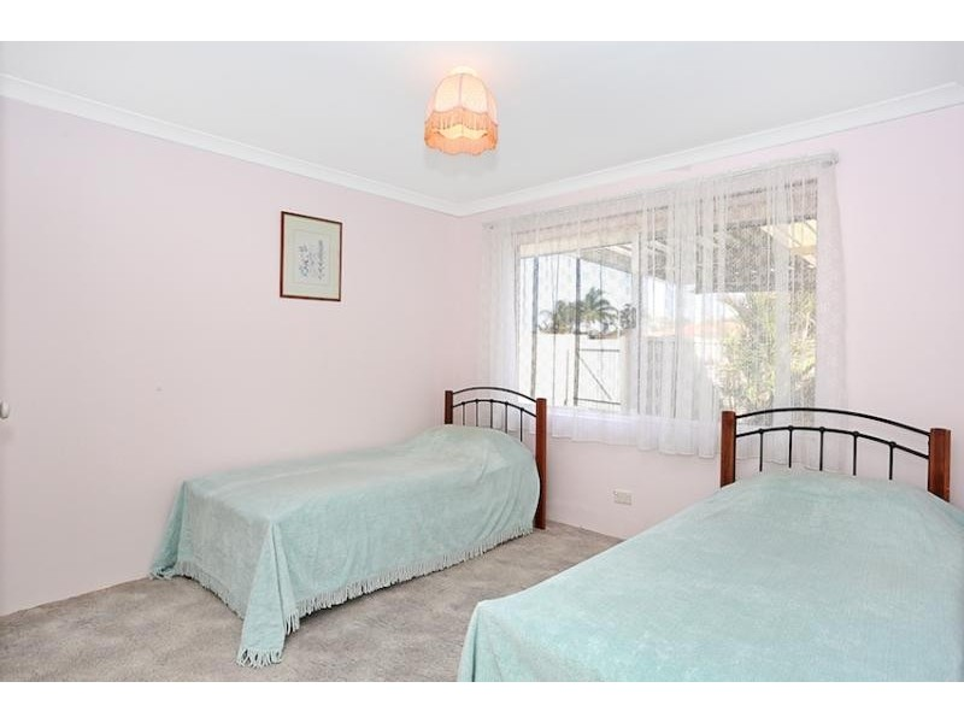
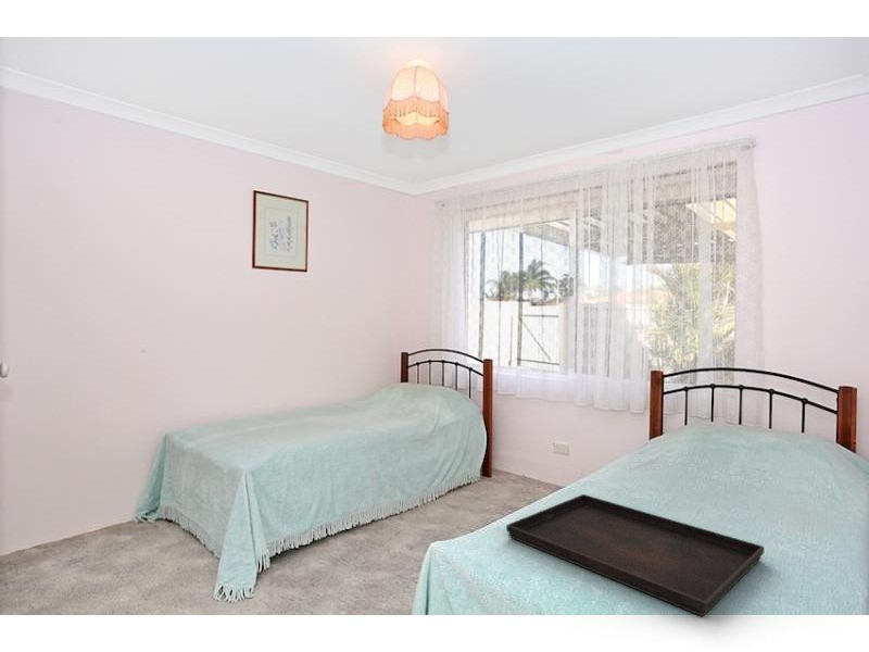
+ serving tray [505,493,766,617]
